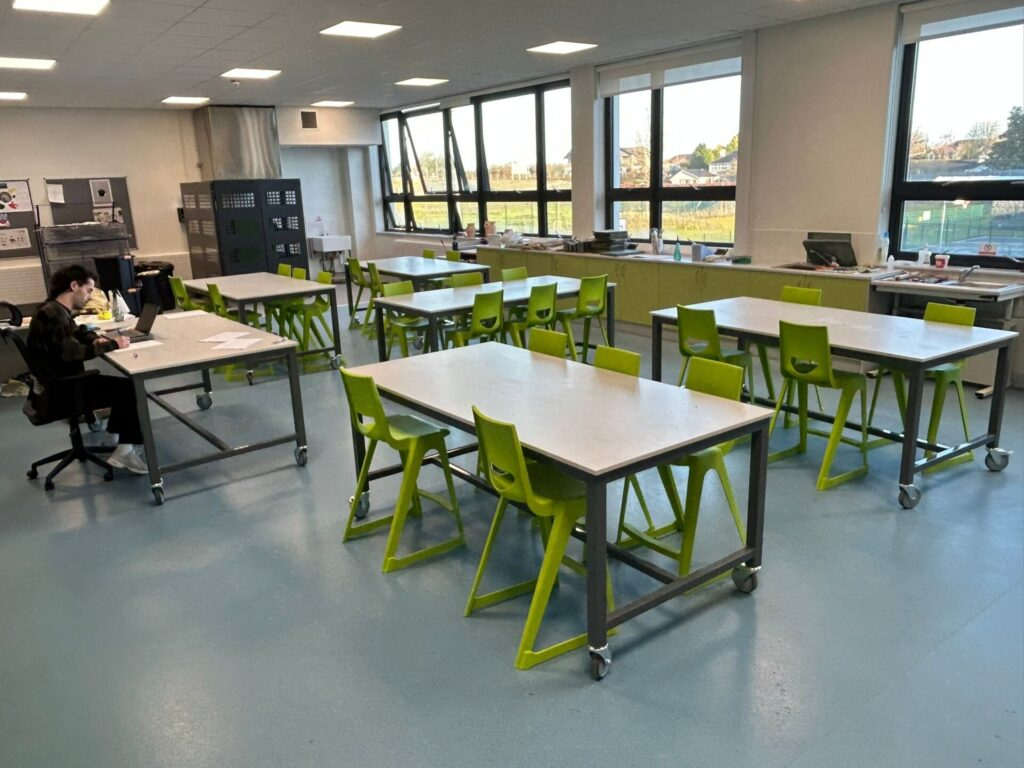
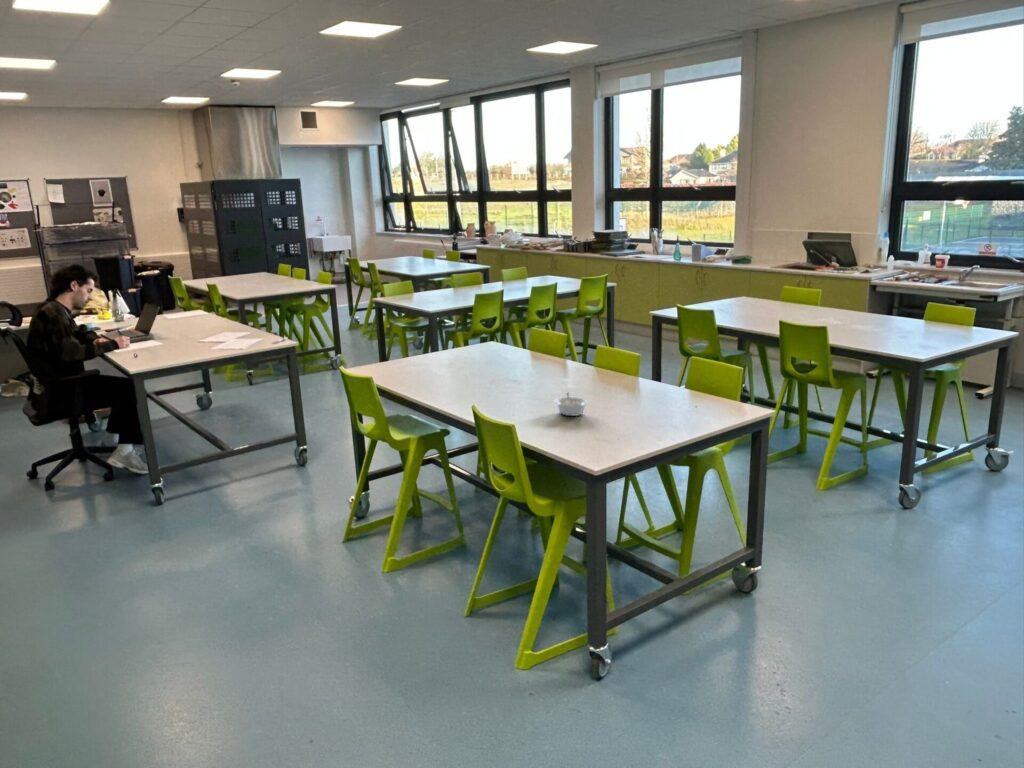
+ legume [554,391,589,417]
